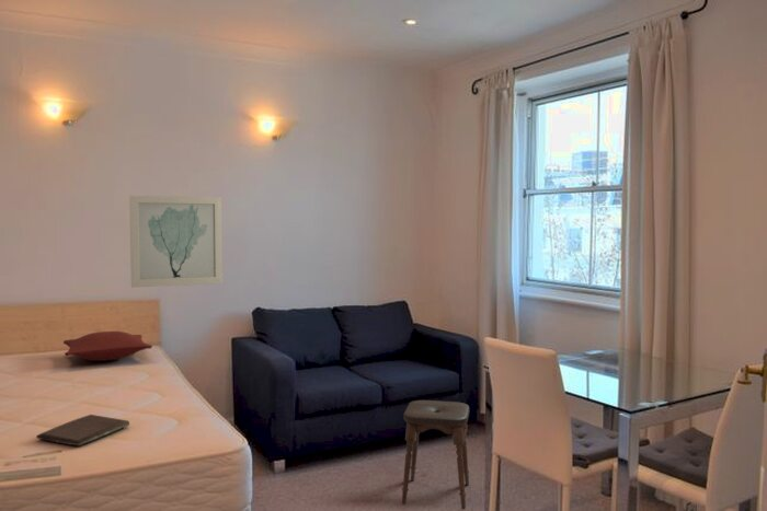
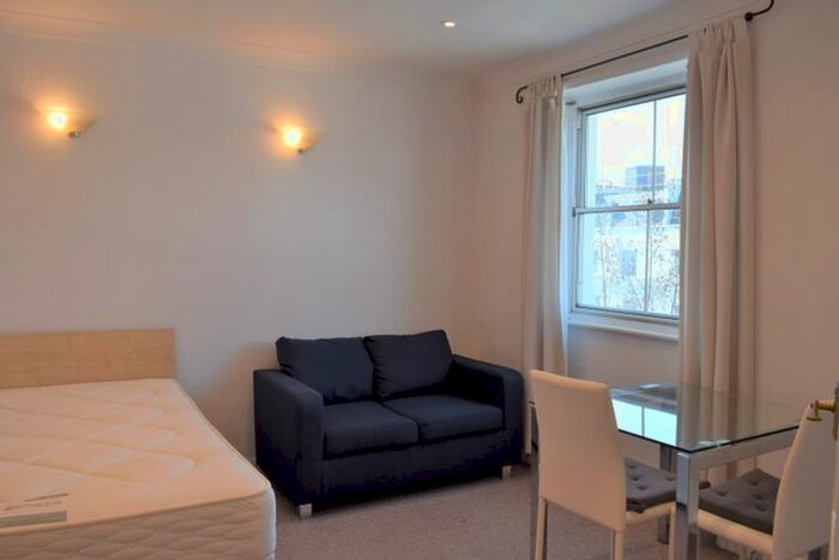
- wall art [128,195,224,289]
- pillow [62,330,153,362]
- book [35,414,130,448]
- stool [401,399,470,510]
